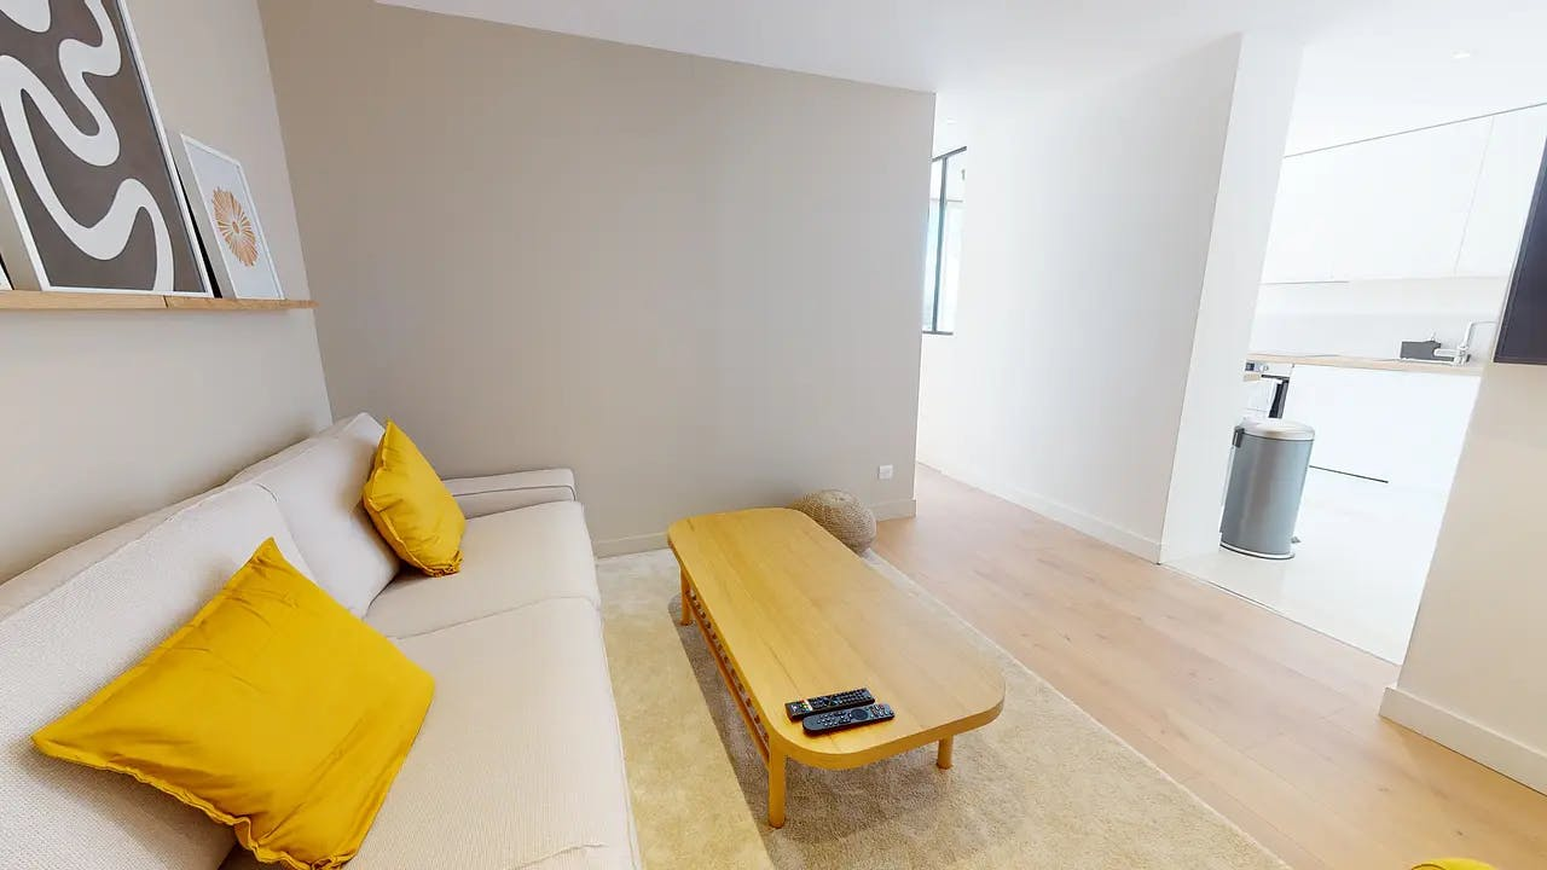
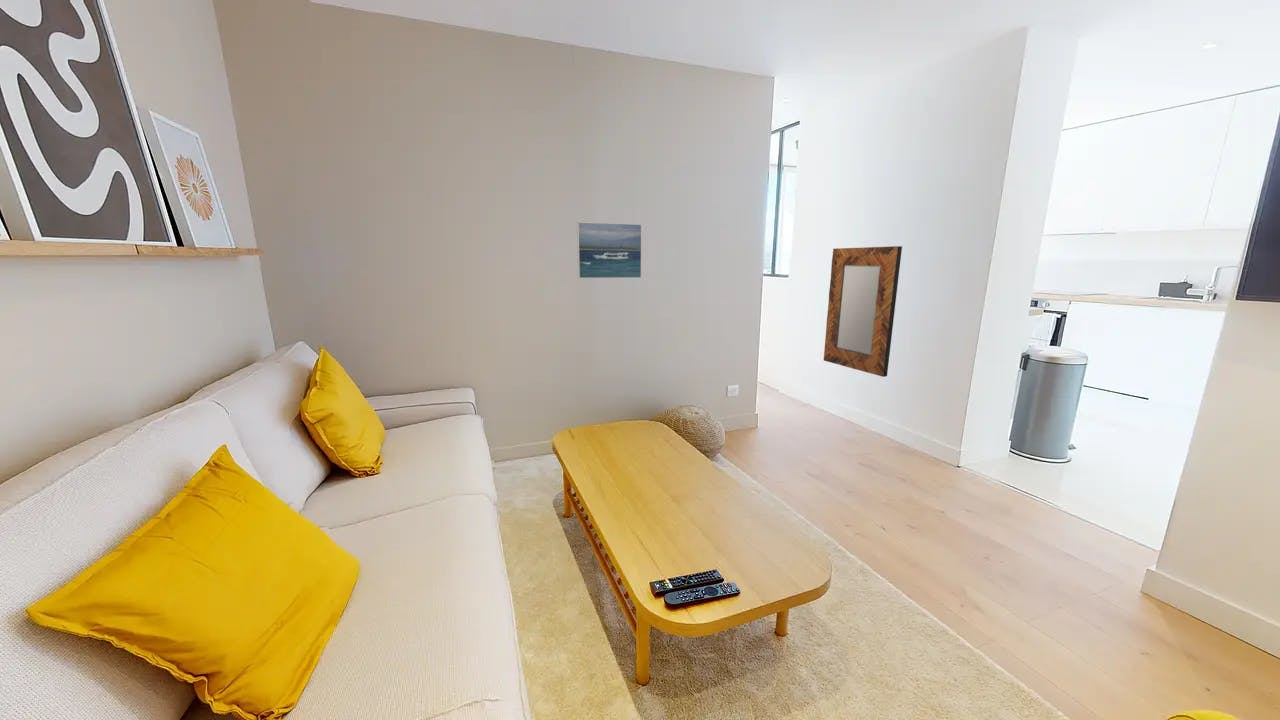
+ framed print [576,221,643,279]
+ home mirror [823,245,903,378]
